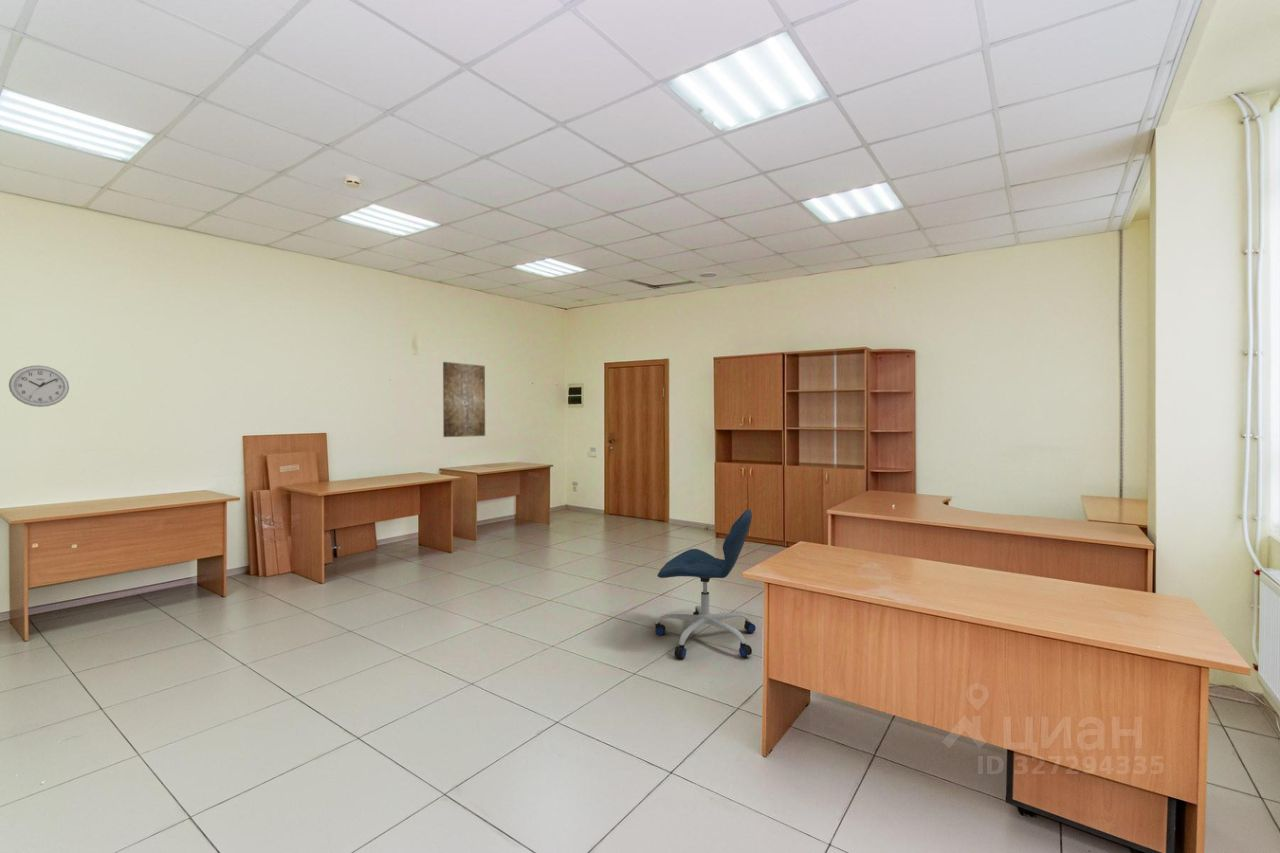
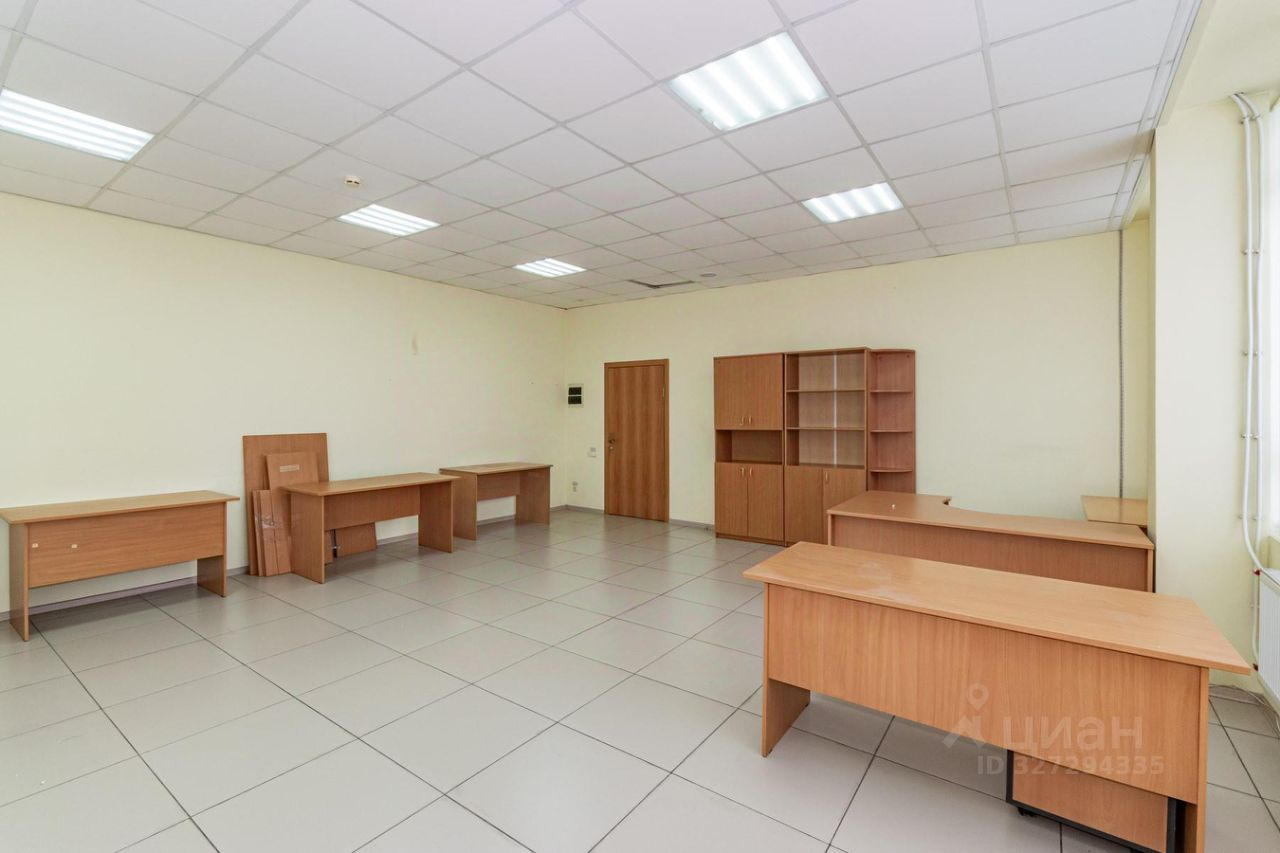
- office chair [654,508,757,660]
- wall art [442,361,486,438]
- wall clock [8,365,70,408]
